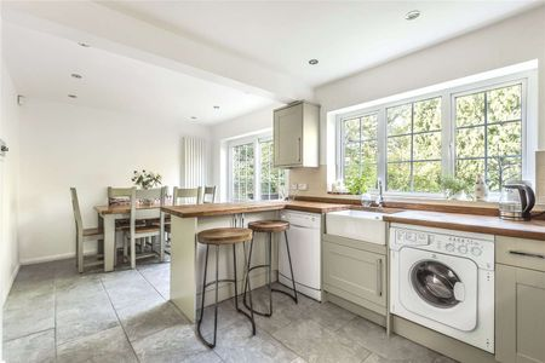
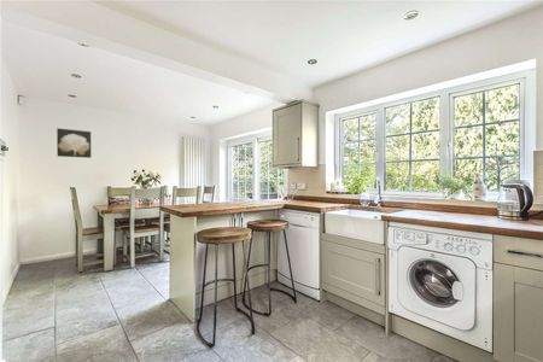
+ wall art [56,127,92,159]
